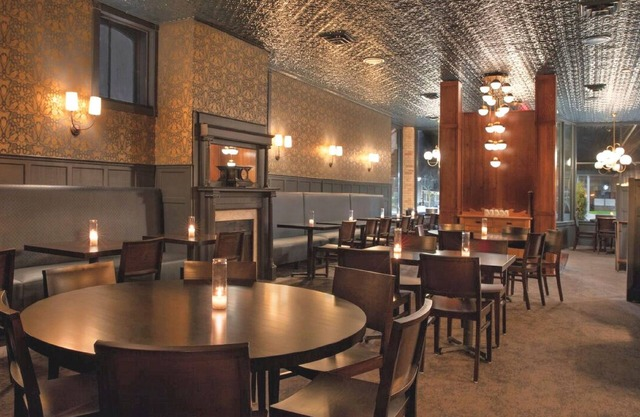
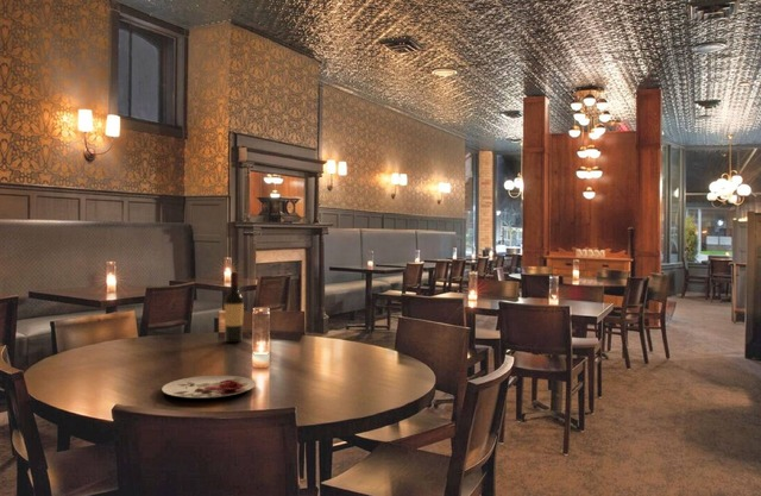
+ plate [161,375,257,400]
+ wine bottle [224,271,245,344]
